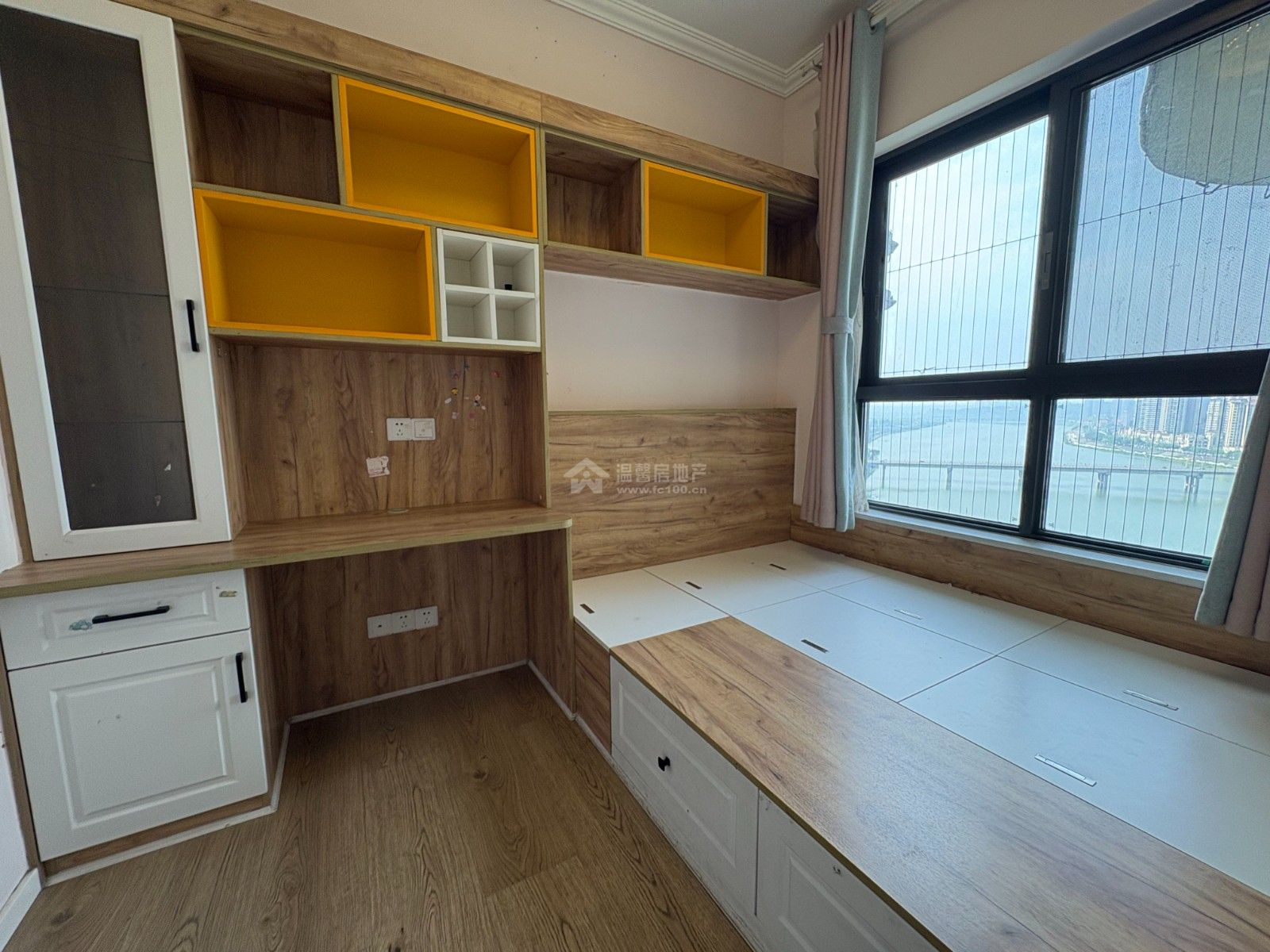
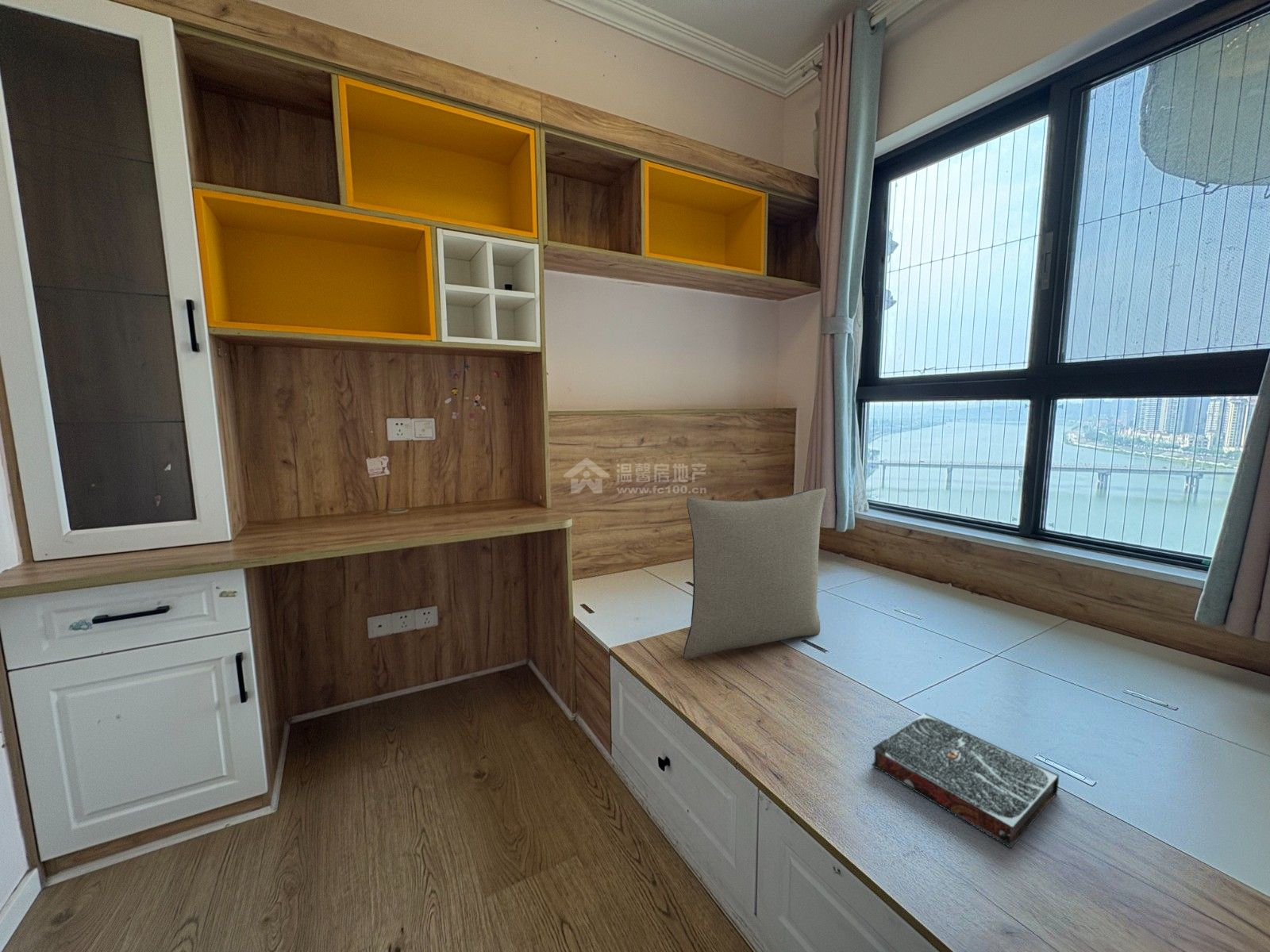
+ pillow [683,487,827,660]
+ book [871,712,1060,849]
